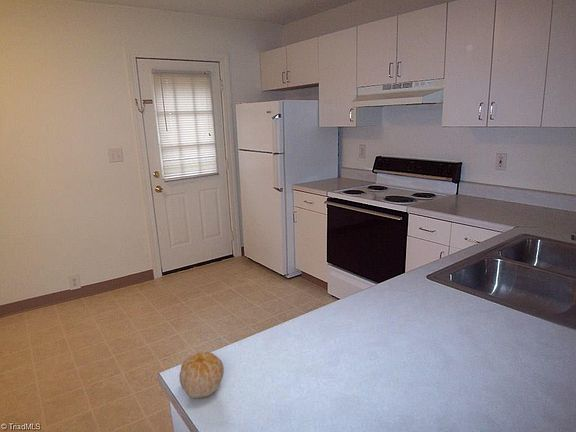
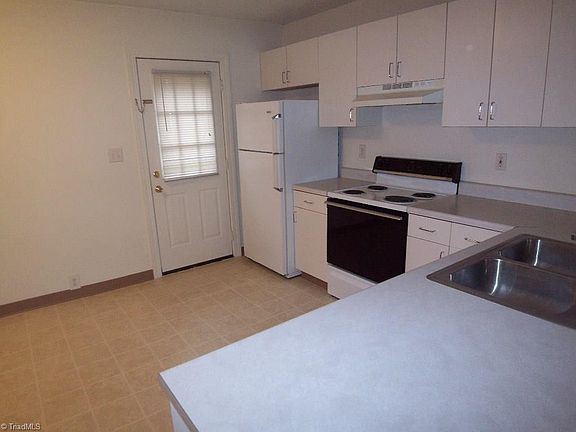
- fruit [178,351,225,399]
